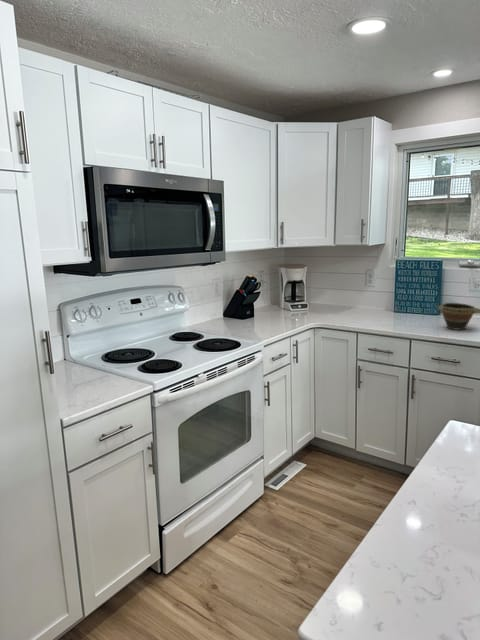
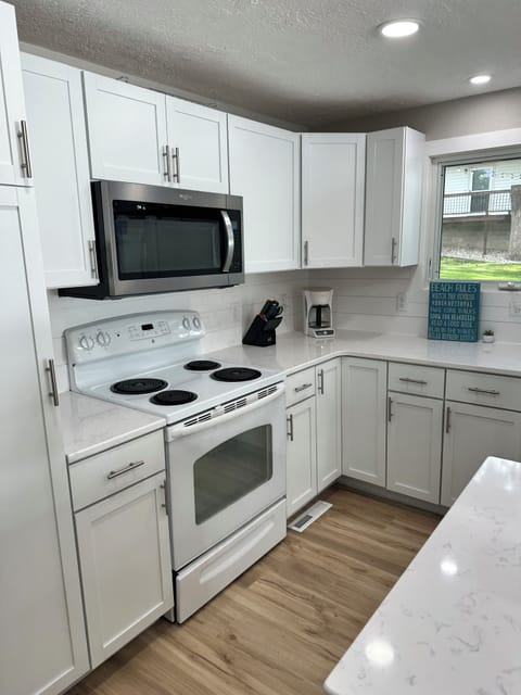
- bowl [436,302,480,331]
